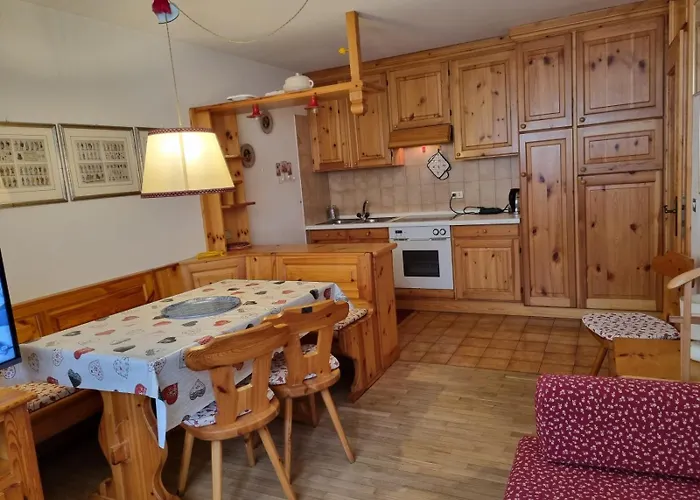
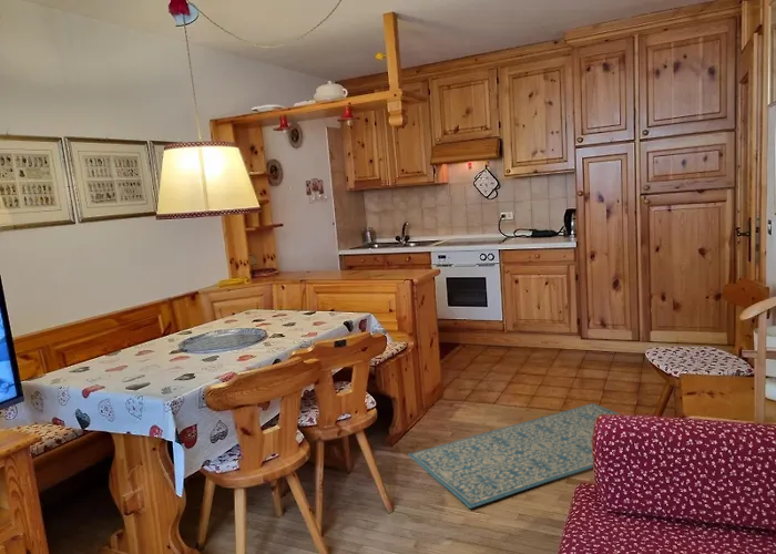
+ rug [407,402,621,510]
